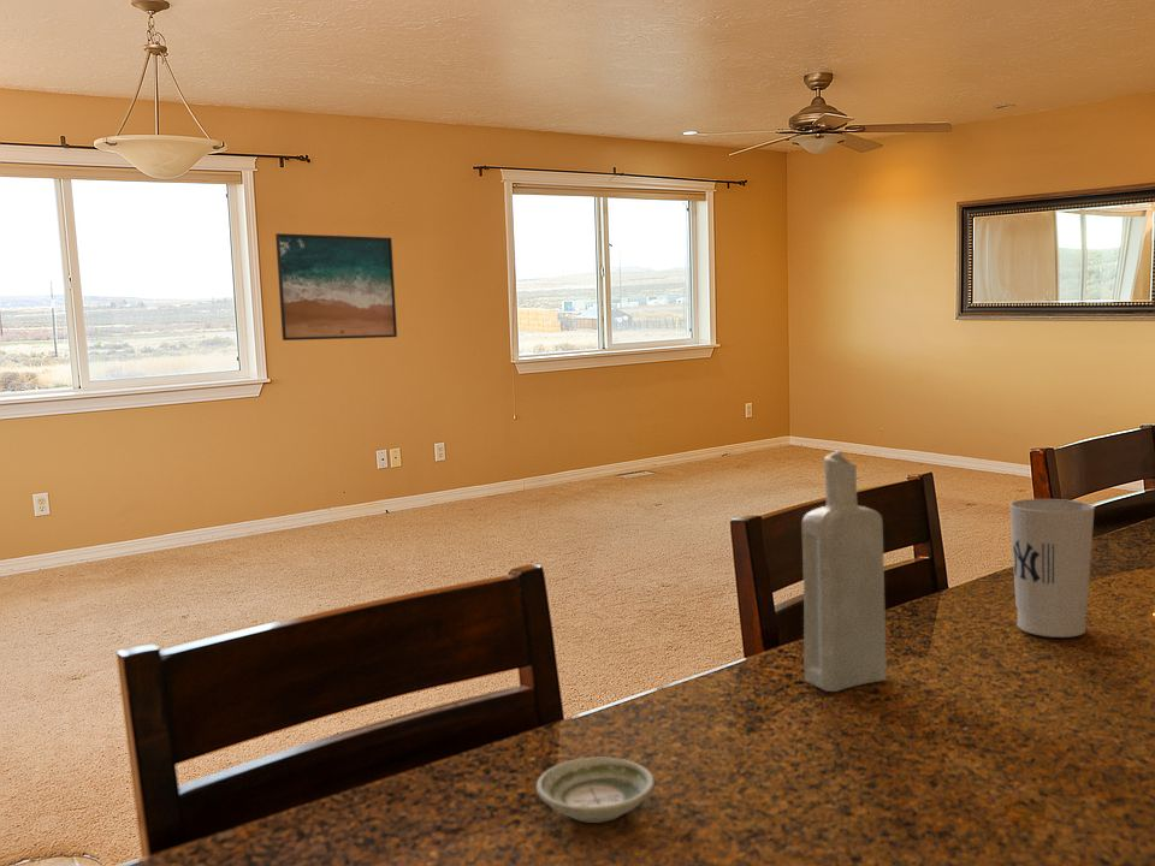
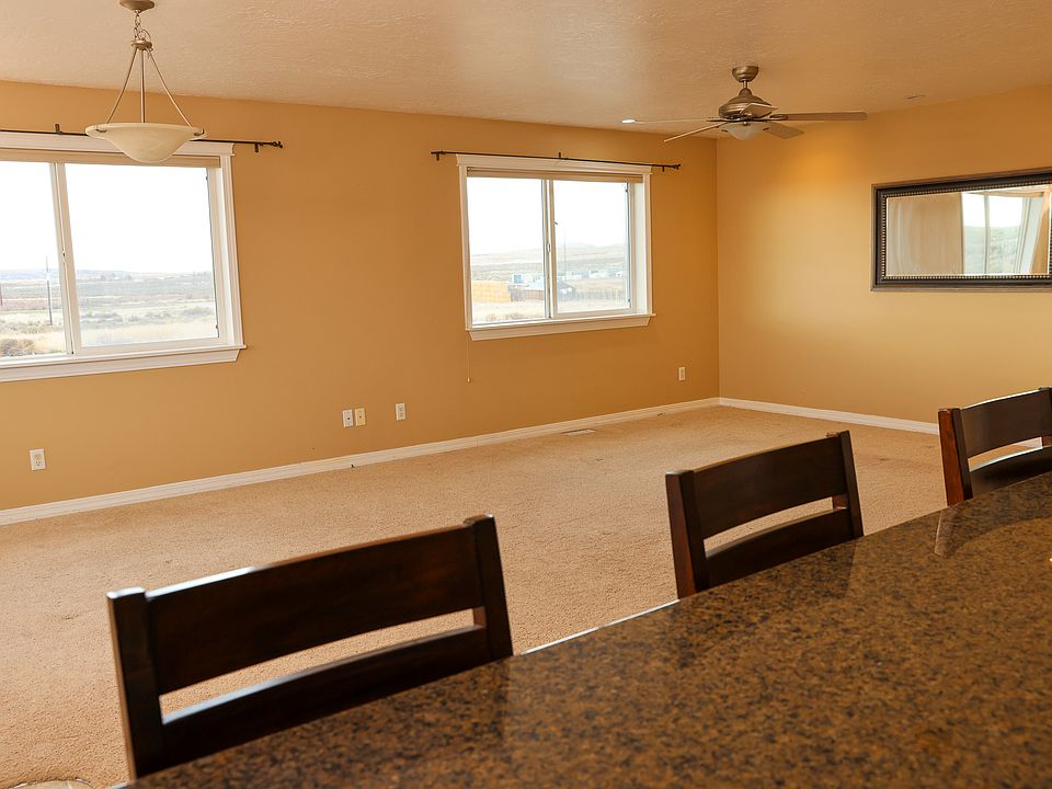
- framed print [274,232,398,342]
- cup [1008,498,1096,639]
- bottle [801,450,887,693]
- saucer [535,757,656,824]
